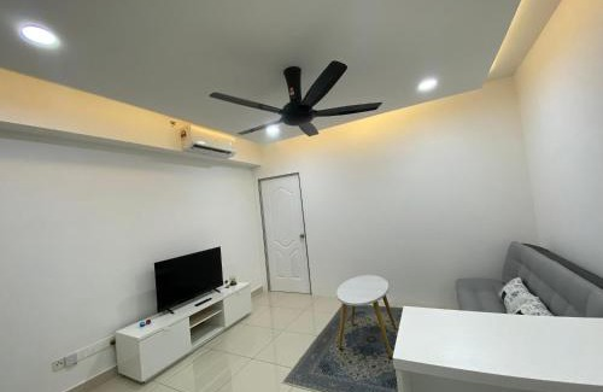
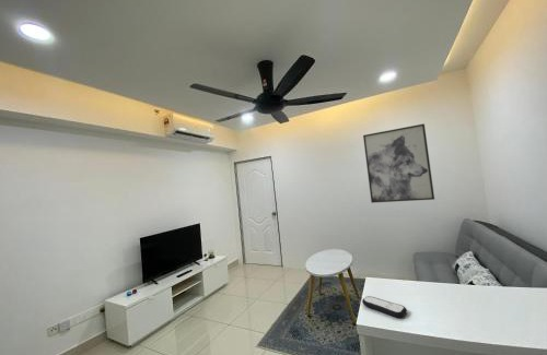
+ wall art [362,122,435,204]
+ remote control [361,295,408,319]
